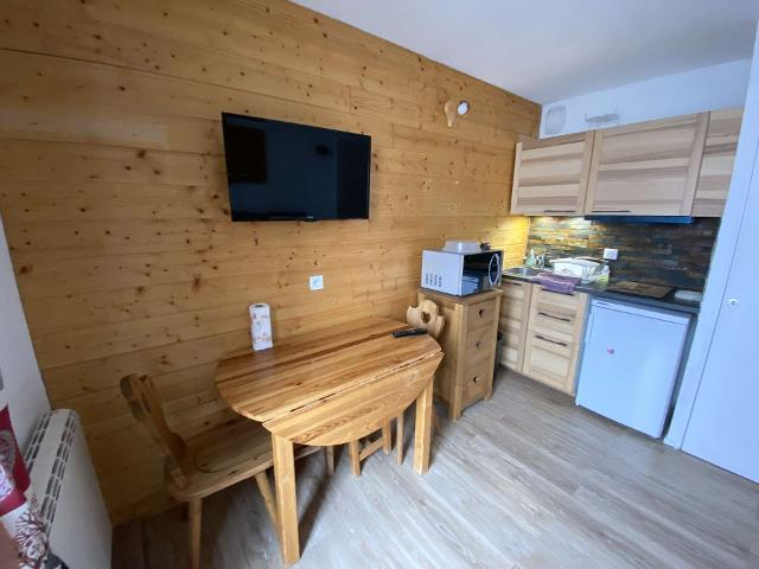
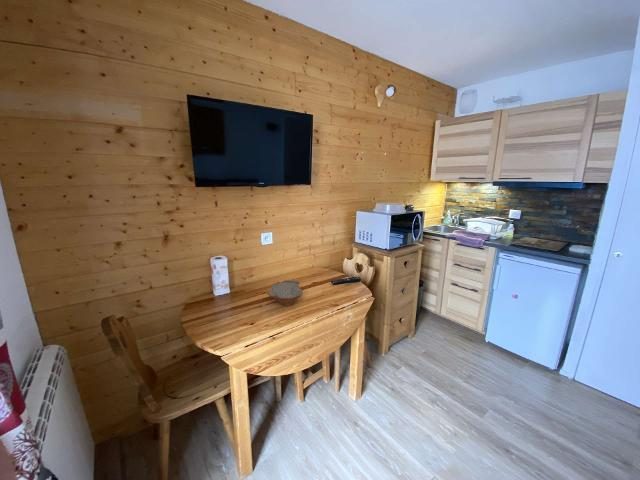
+ bowl [266,279,304,306]
